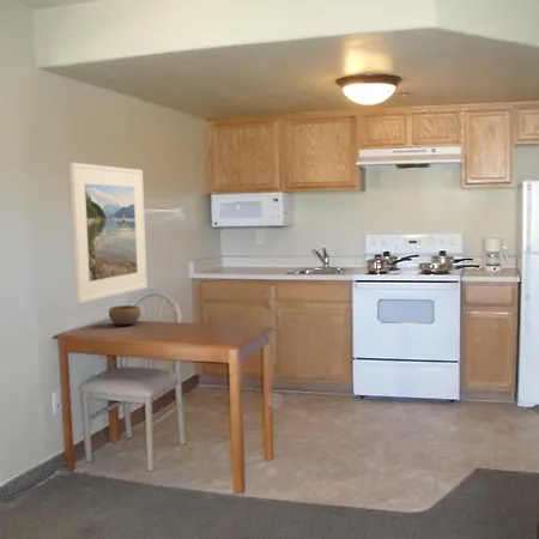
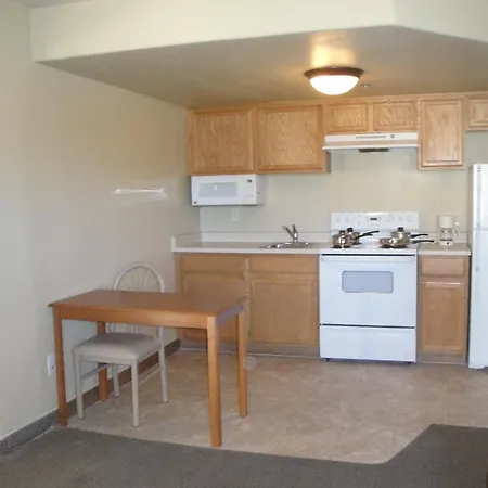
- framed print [68,162,149,304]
- bowl [108,304,141,326]
